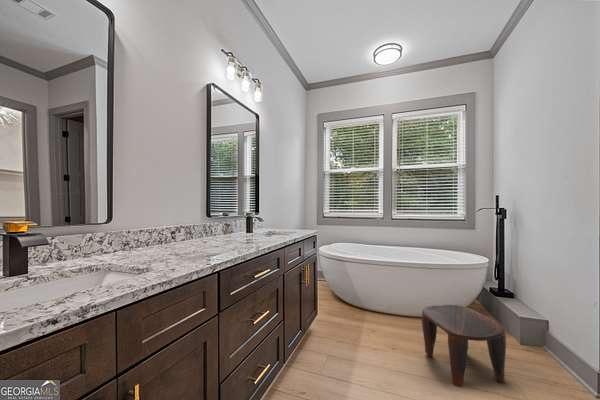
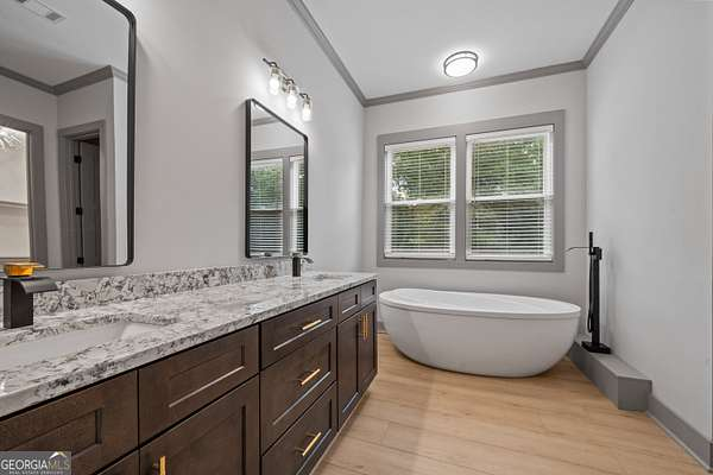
- stool [421,304,507,388]
